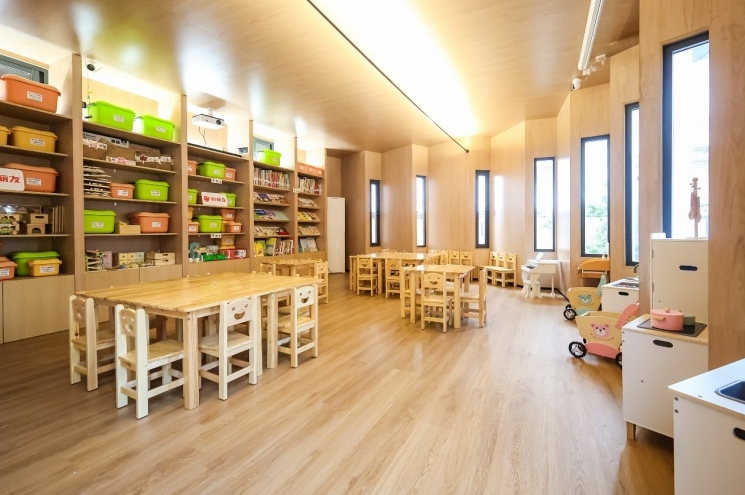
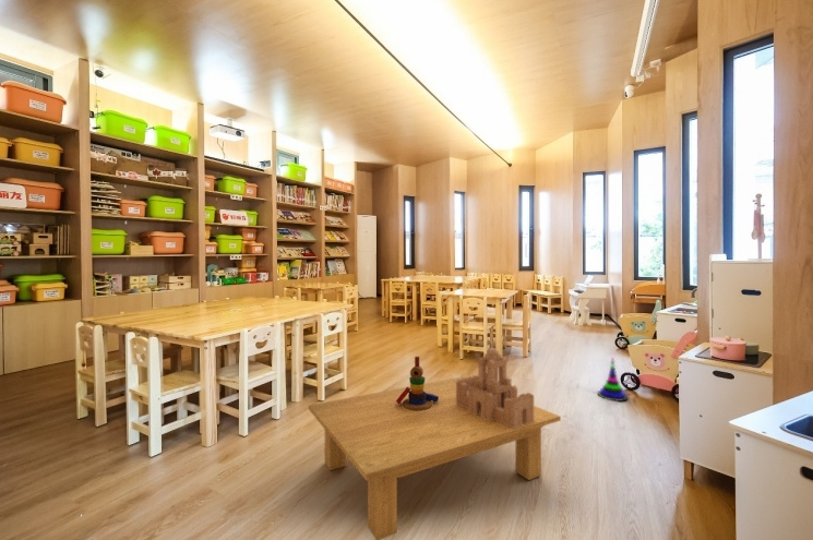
+ coffee table [308,375,562,540]
+ stacking toy [597,357,630,403]
+ stacking toy [396,356,439,411]
+ wooden block set [456,347,535,428]
